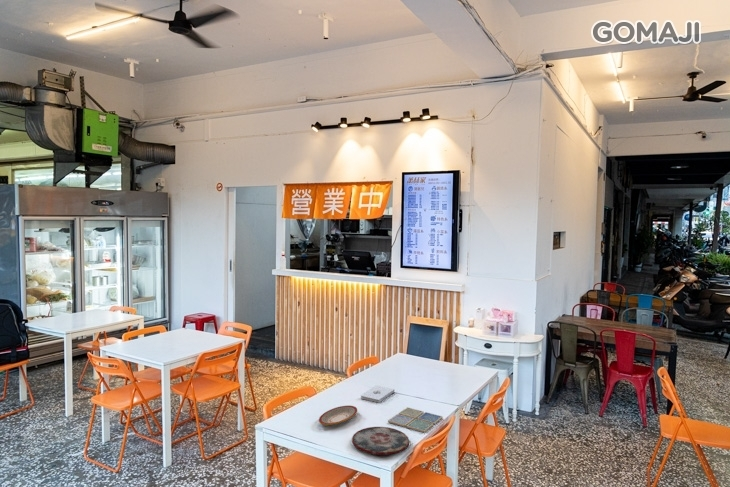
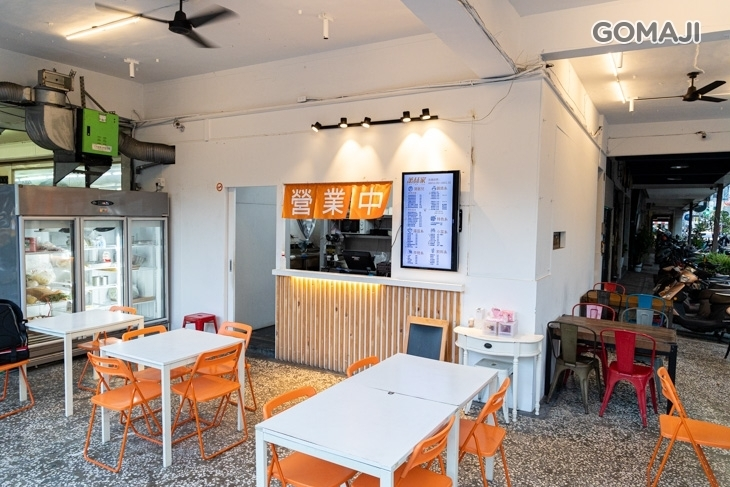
- plate [318,405,358,426]
- plate [351,426,410,456]
- notepad [360,385,395,404]
- drink coaster [387,406,444,434]
